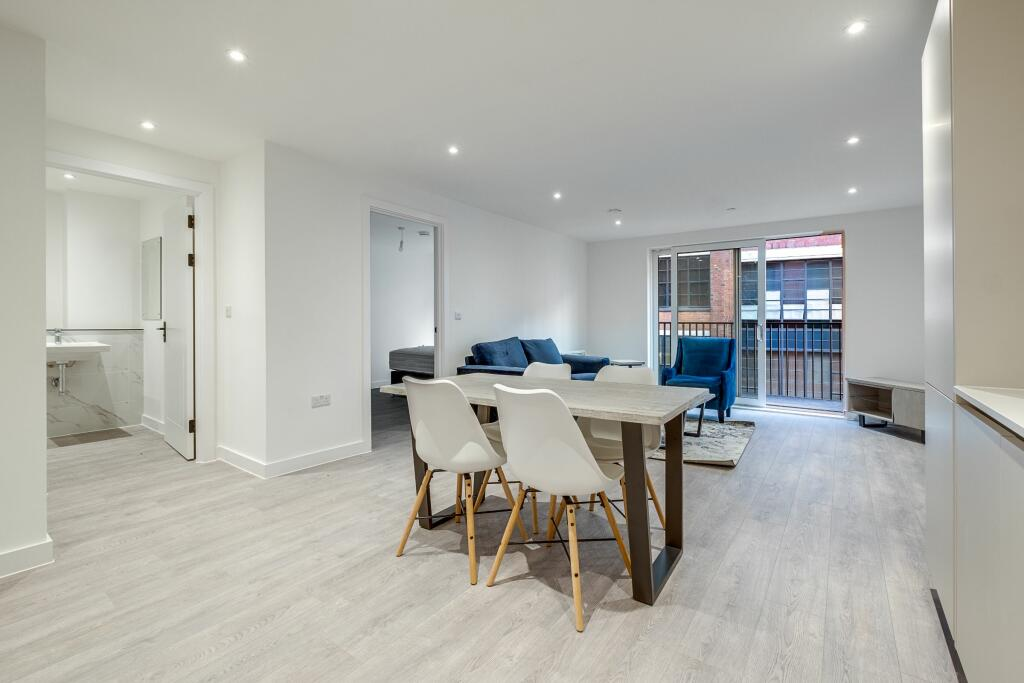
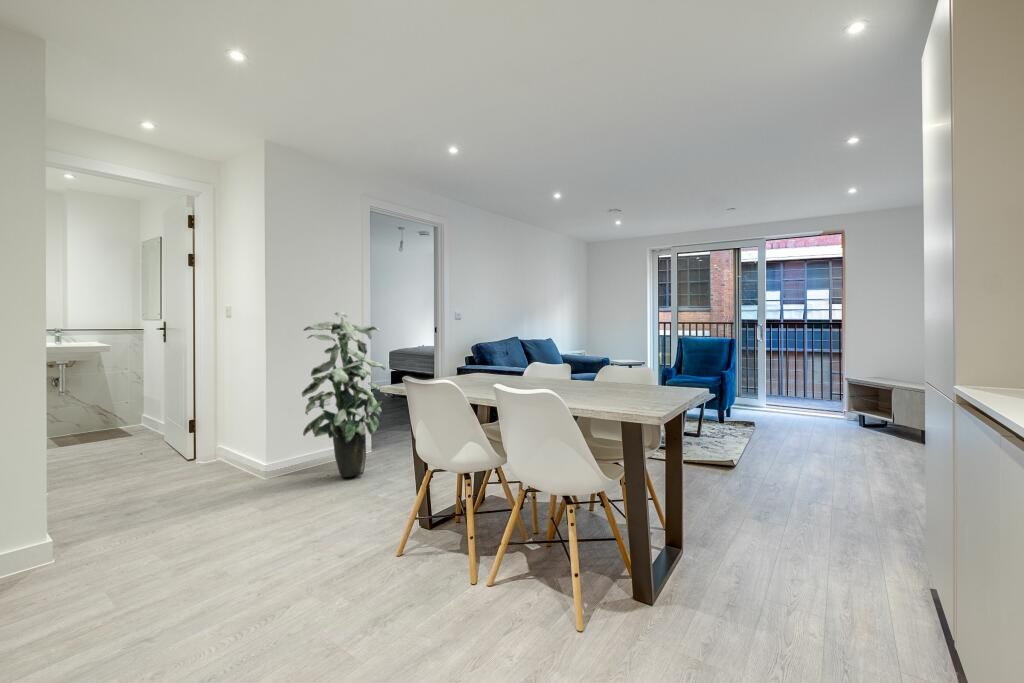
+ indoor plant [301,311,388,478]
